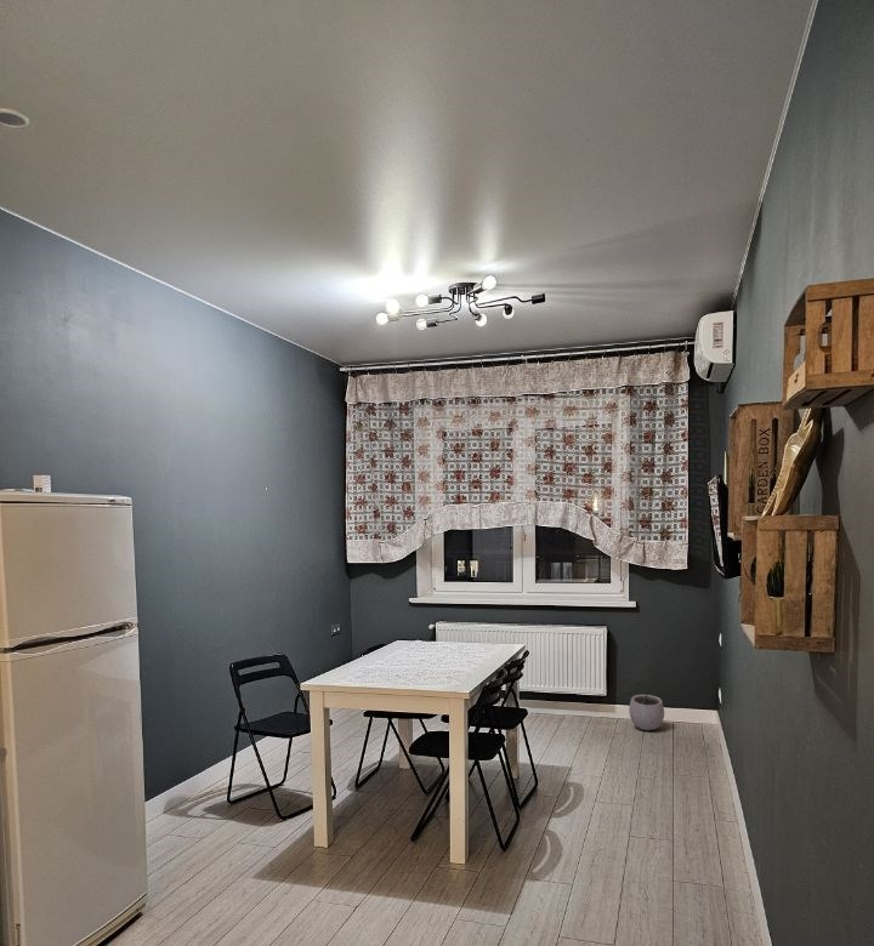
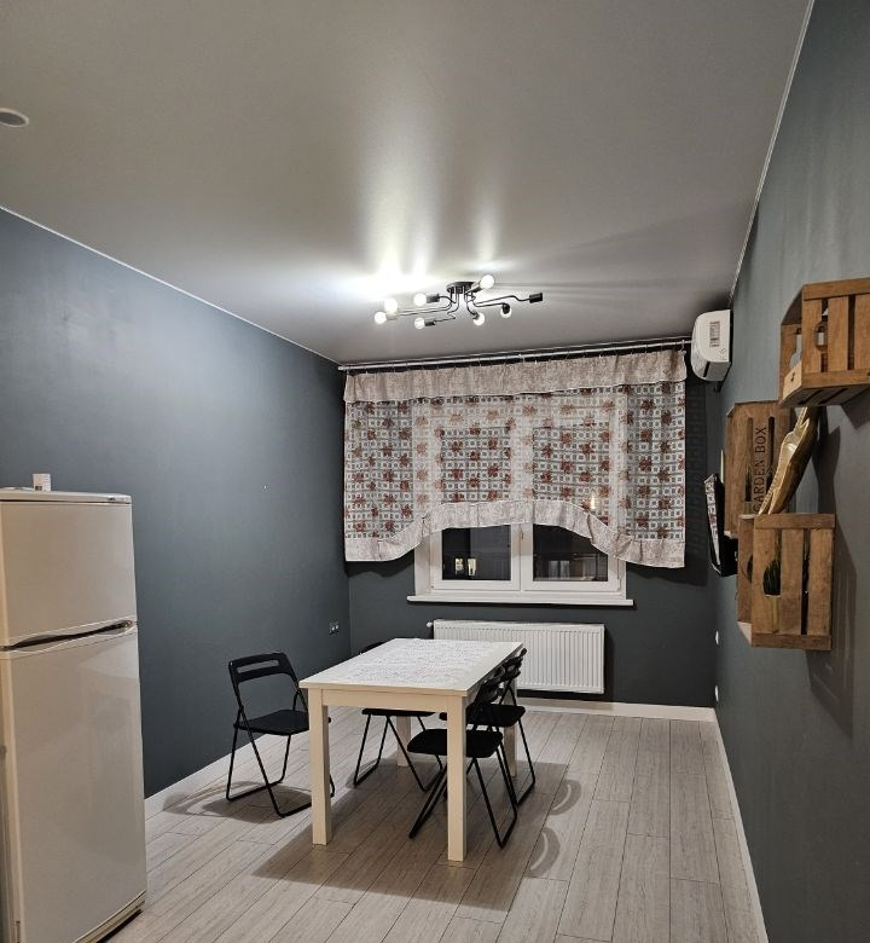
- plant pot [628,686,665,731]
